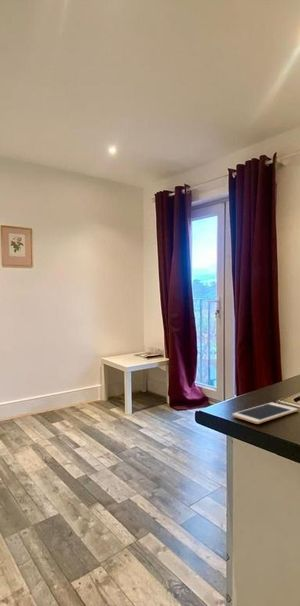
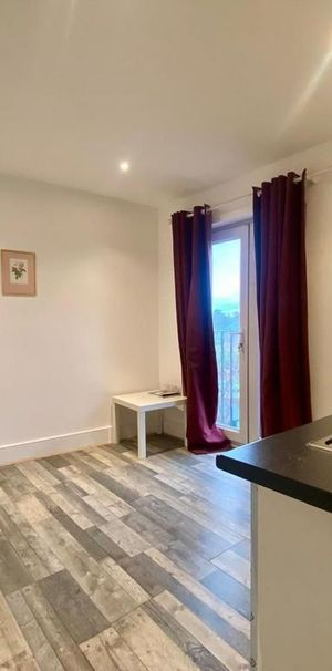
- cell phone [232,402,298,425]
